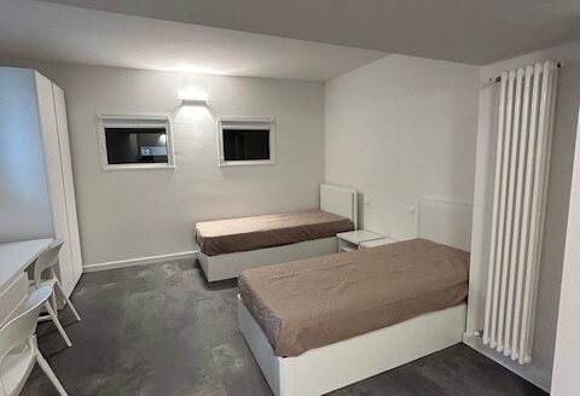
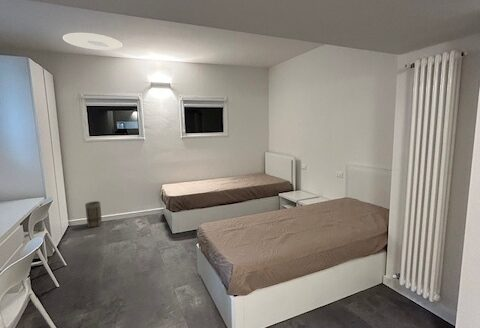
+ ceiling light [62,32,124,51]
+ basket [84,200,102,229]
